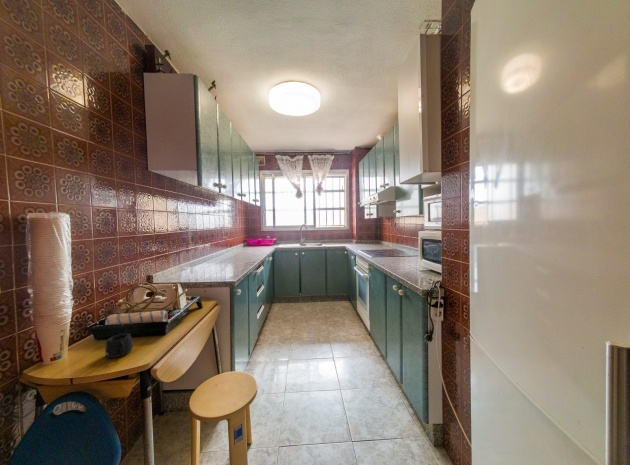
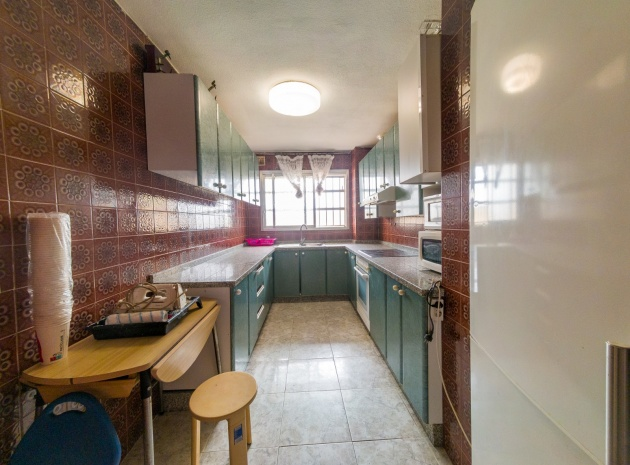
- mug [104,332,134,359]
